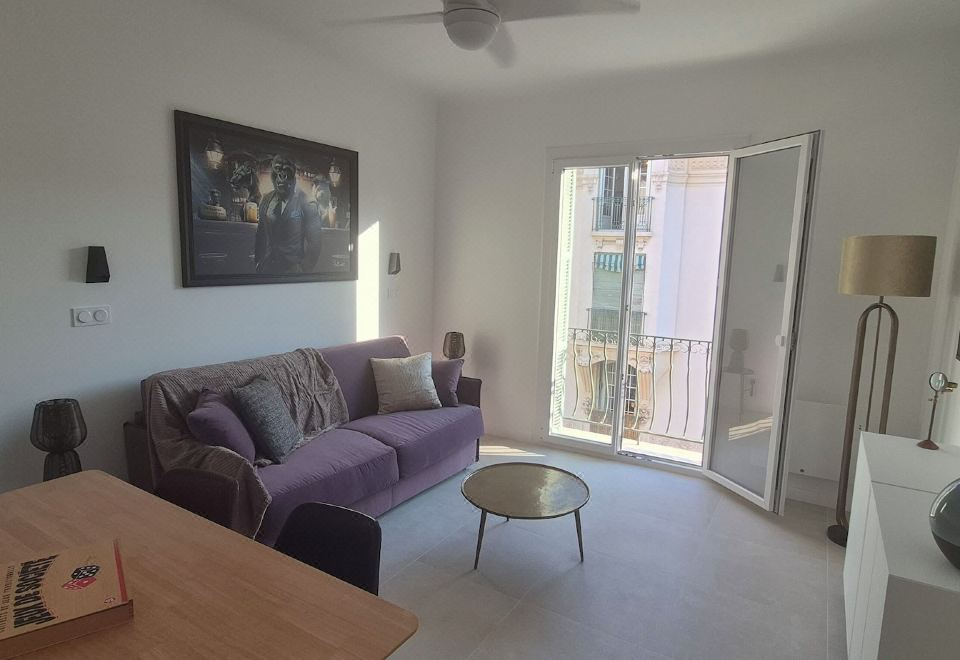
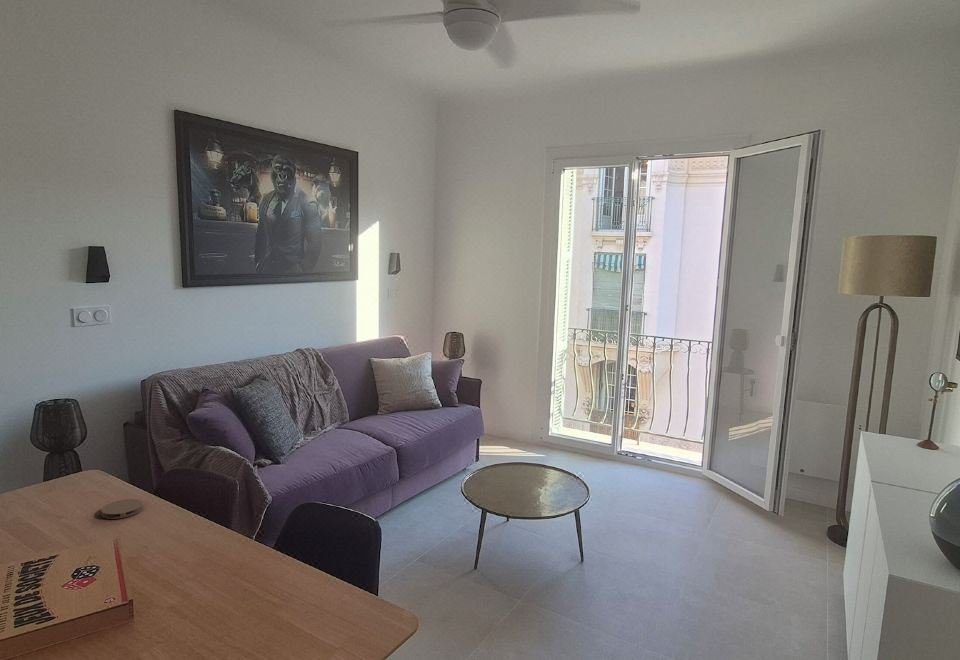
+ coaster [100,498,144,520]
